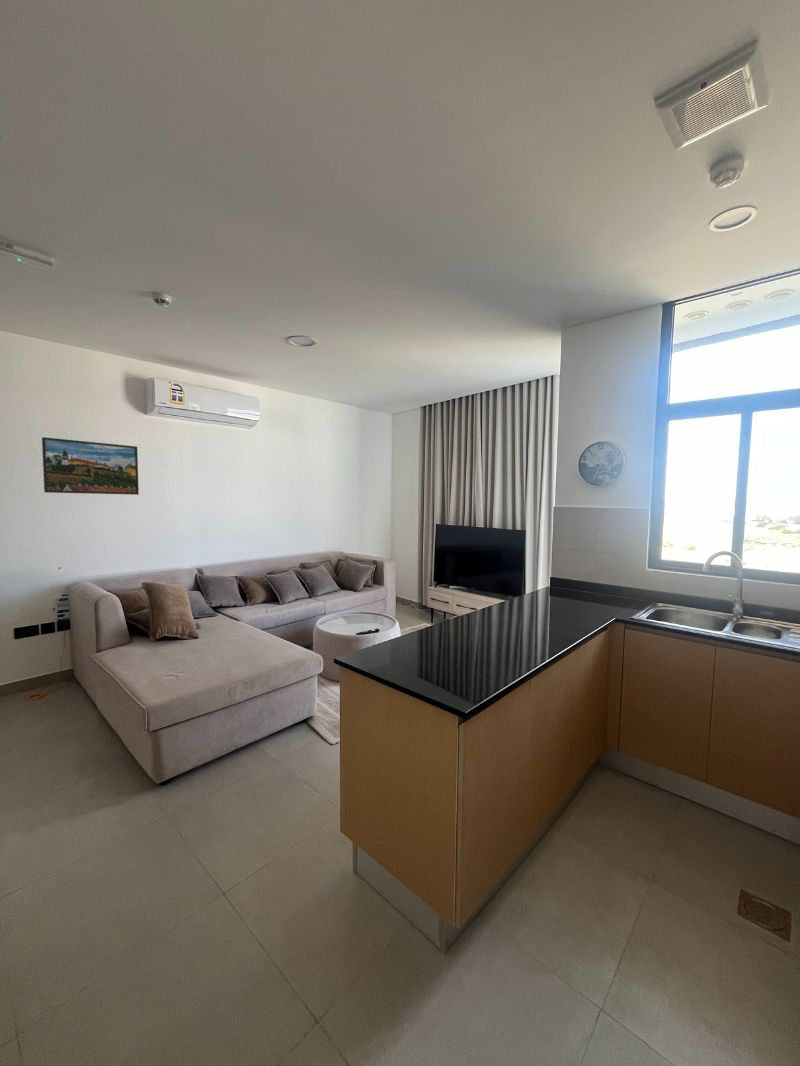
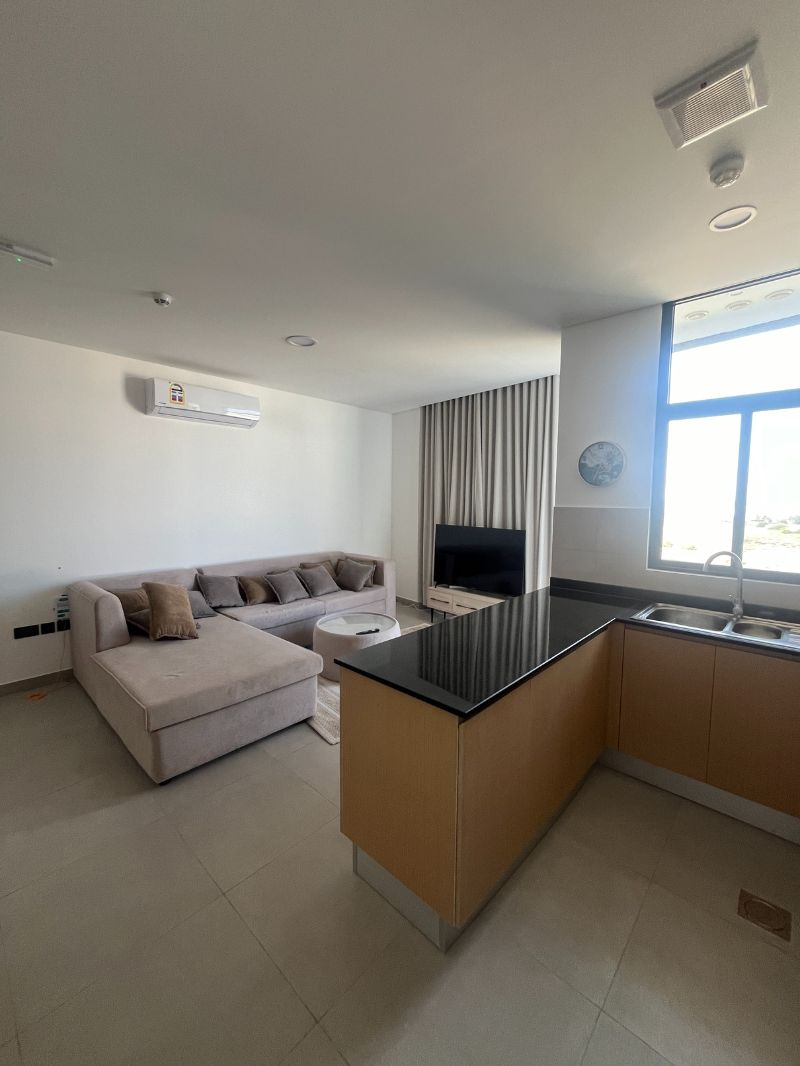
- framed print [41,436,140,496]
